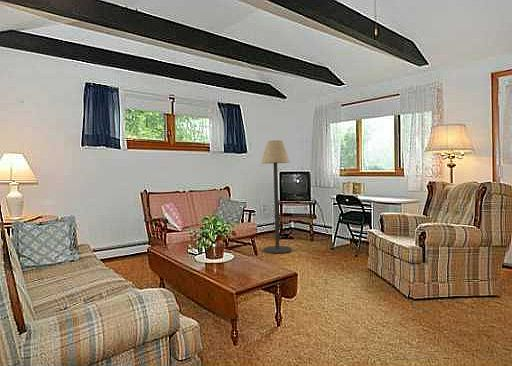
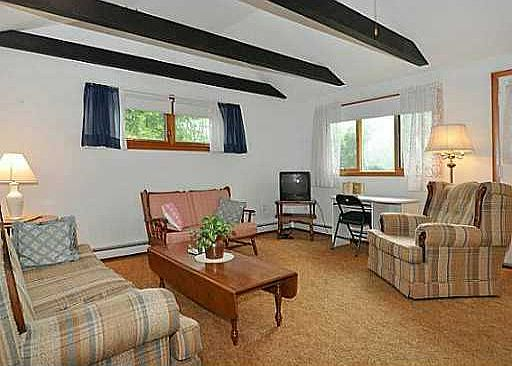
- floor lamp [260,139,293,254]
